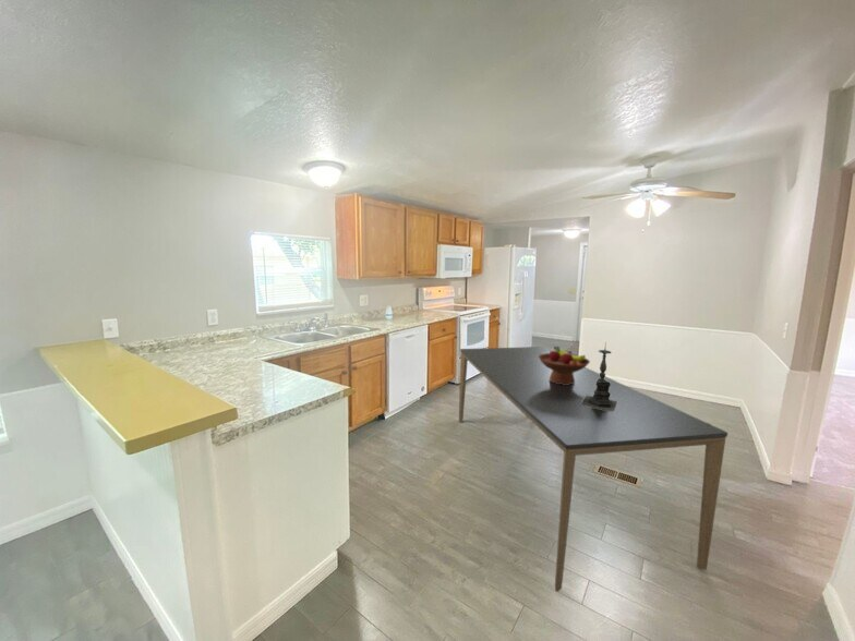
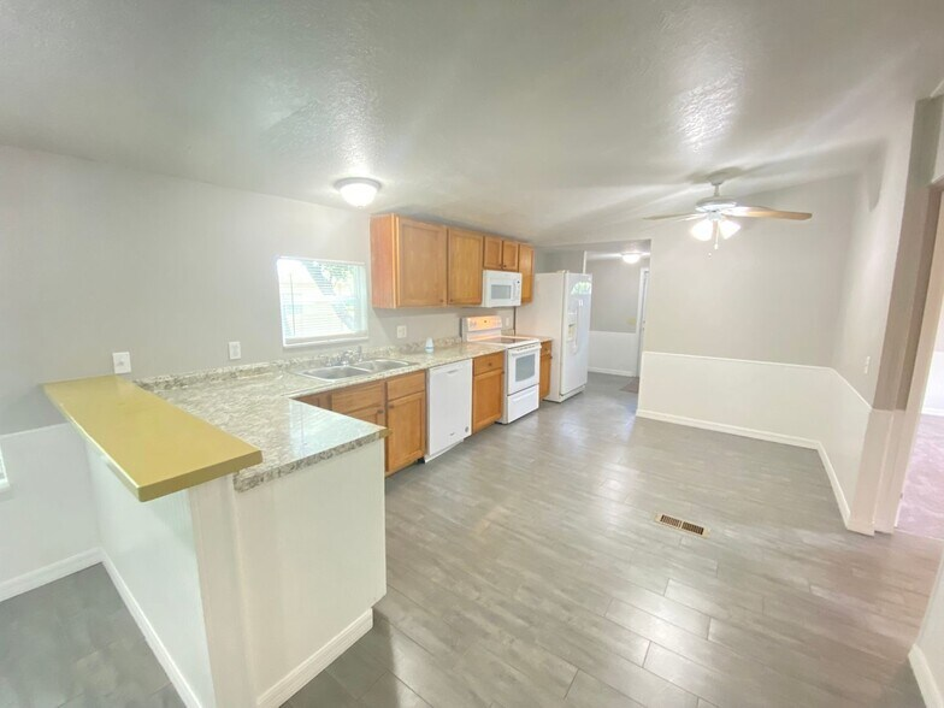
- fruit bowl [539,346,591,385]
- dining table [458,346,728,593]
- candle holder [581,341,617,412]
